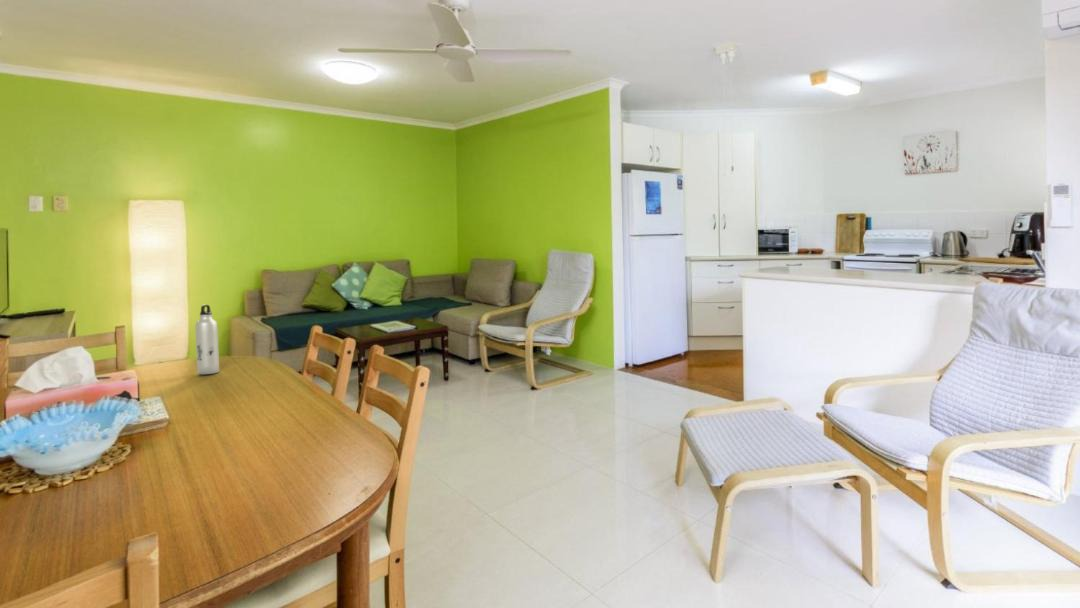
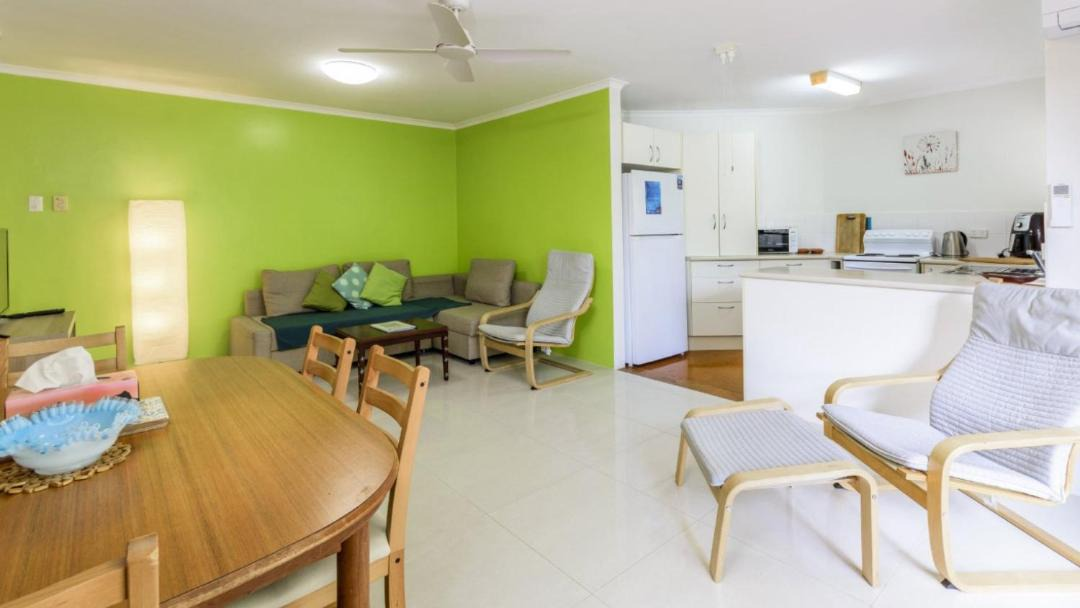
- water bottle [194,304,220,375]
